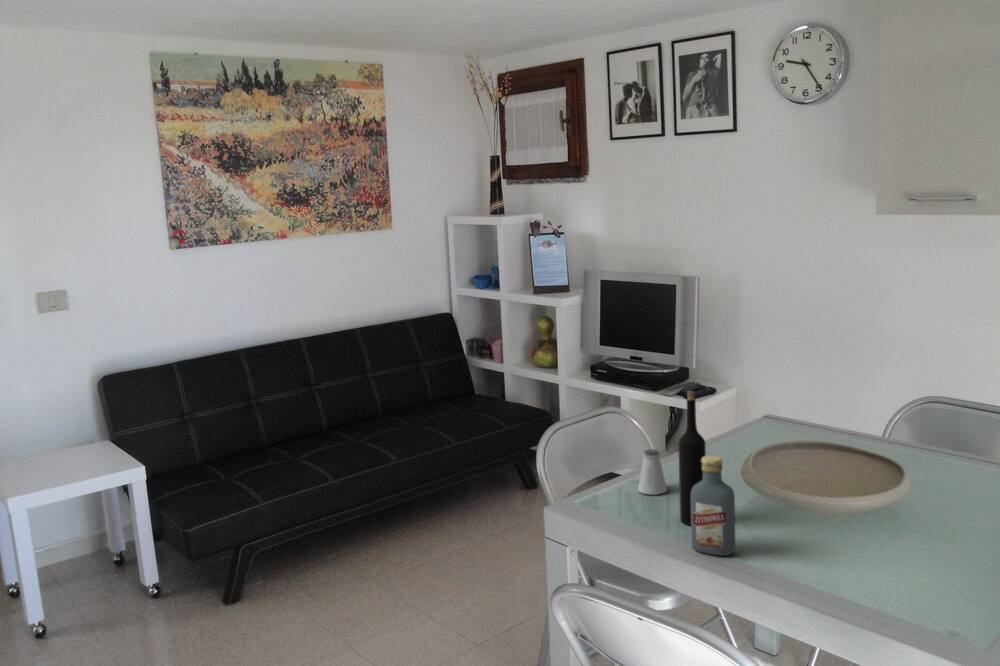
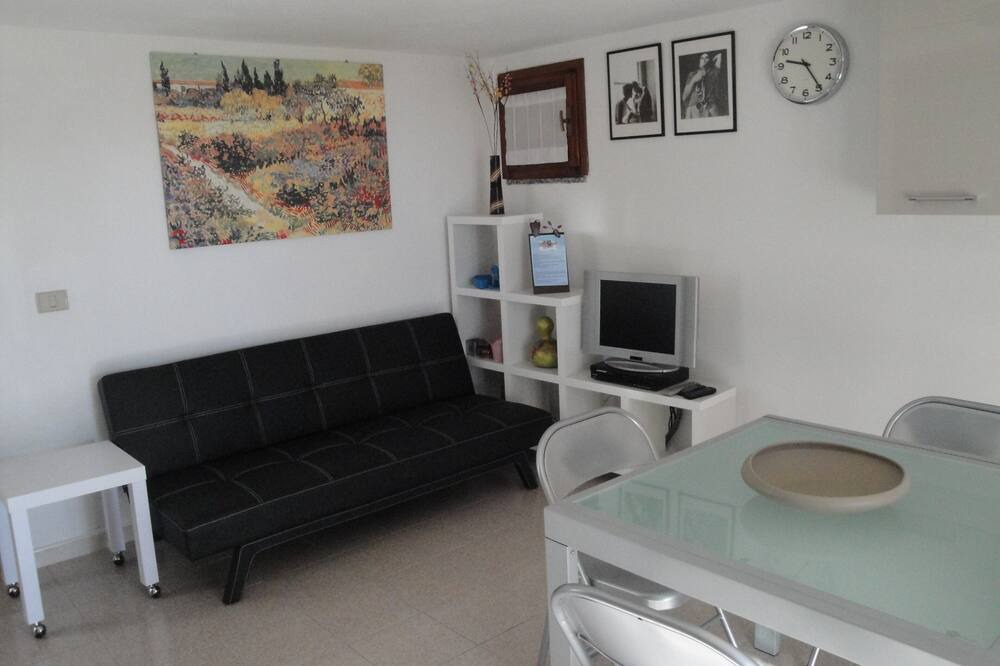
- wine bottle [677,390,707,526]
- vodka [690,455,736,557]
- saltshaker [637,448,668,496]
